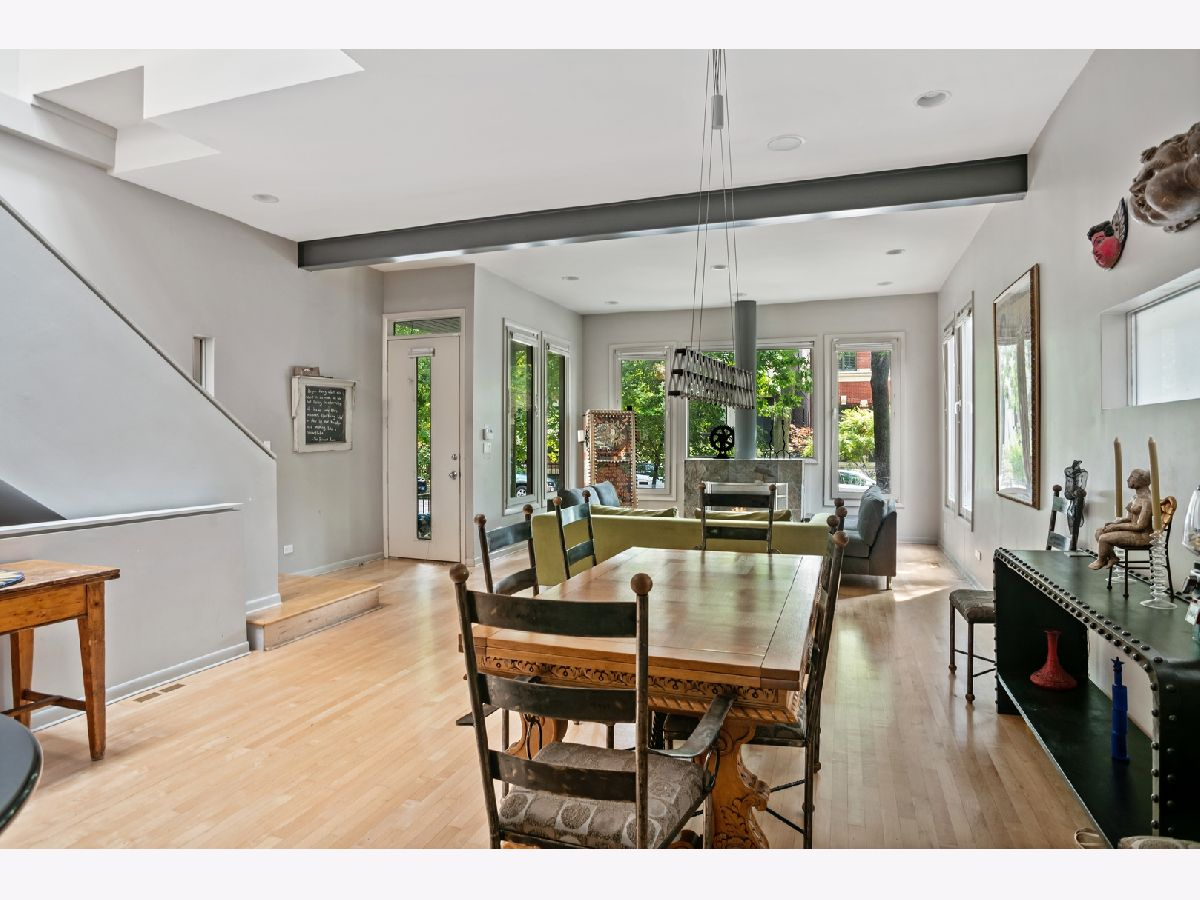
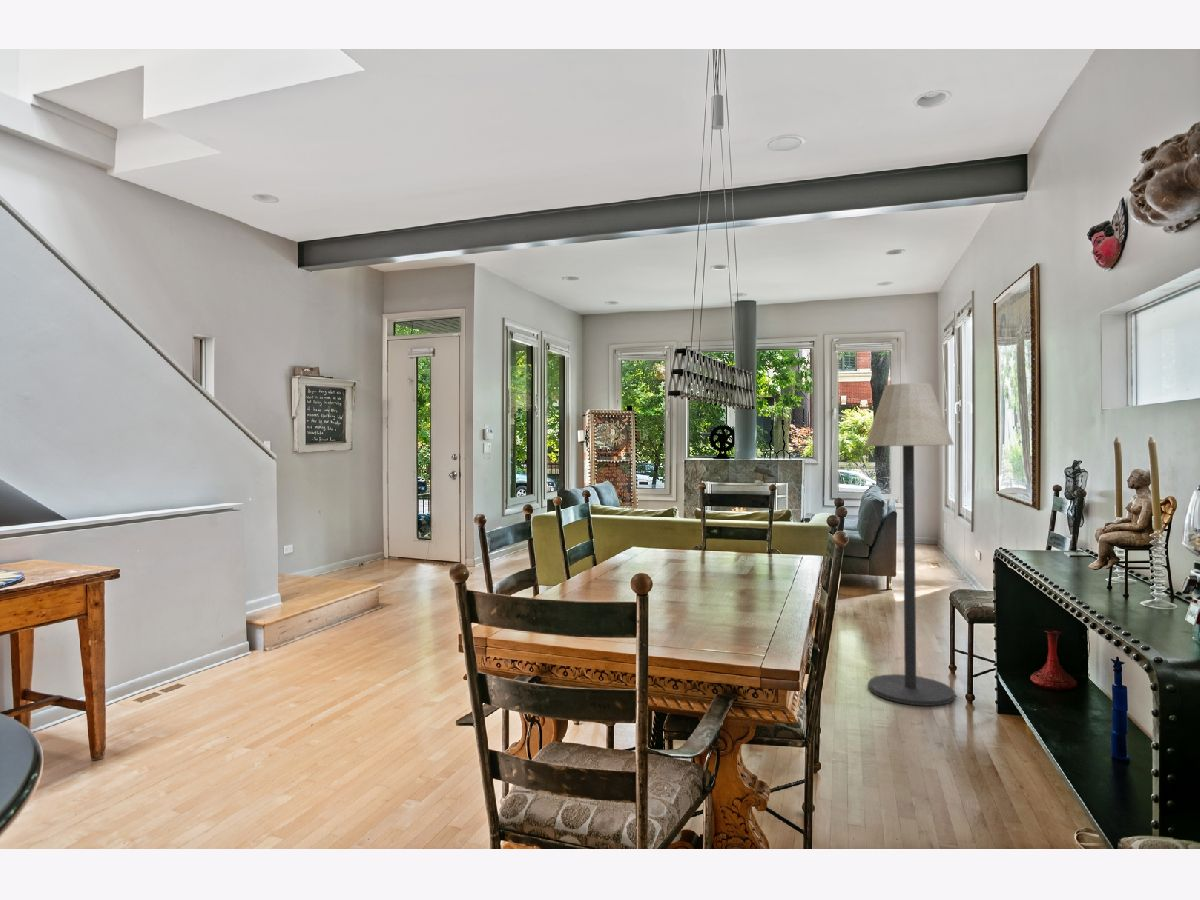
+ floor lamp [864,382,956,707]
